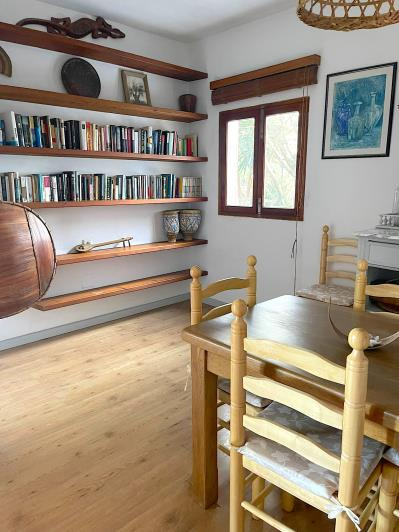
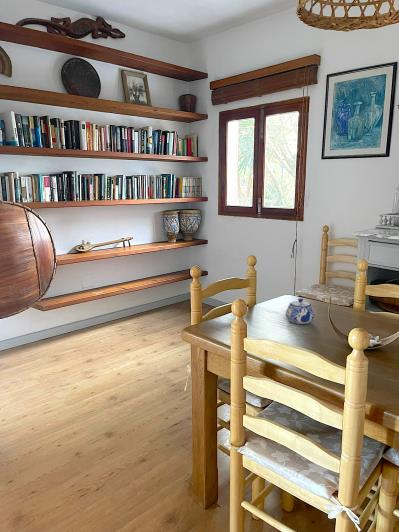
+ teapot [285,297,315,325]
